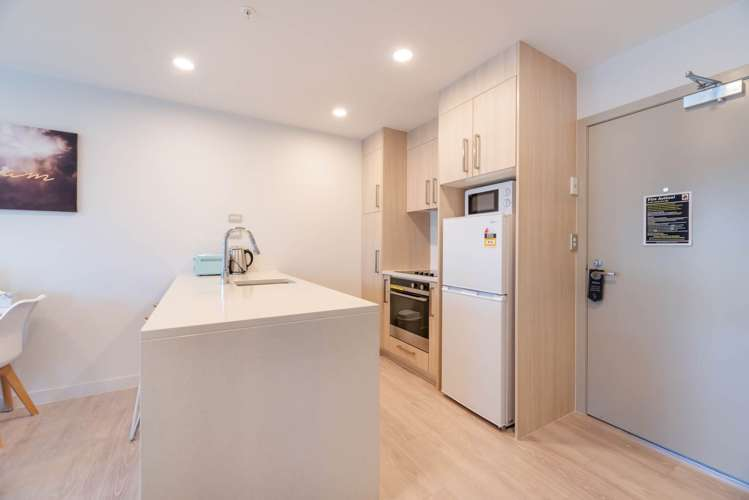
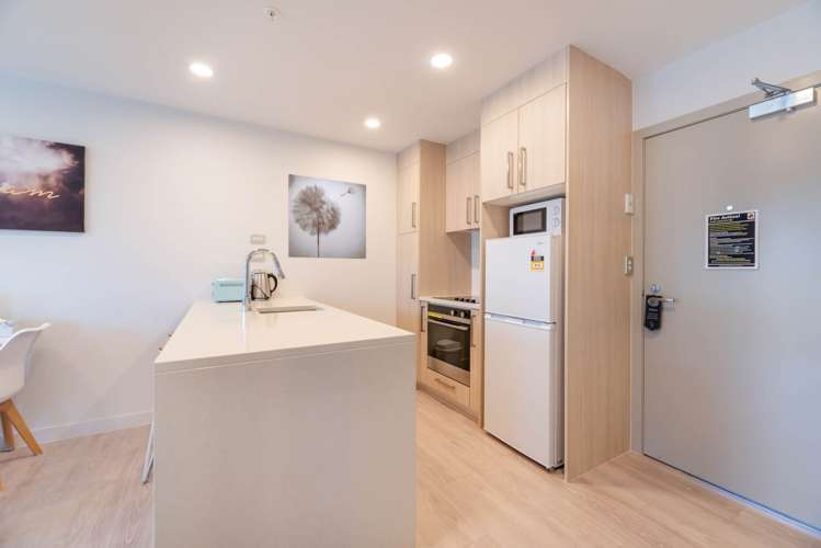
+ wall art [287,173,367,260]
